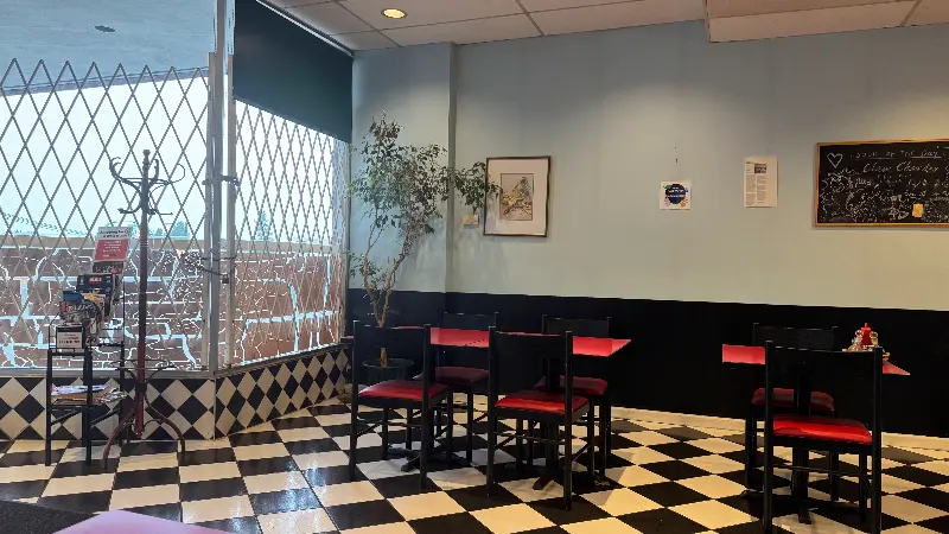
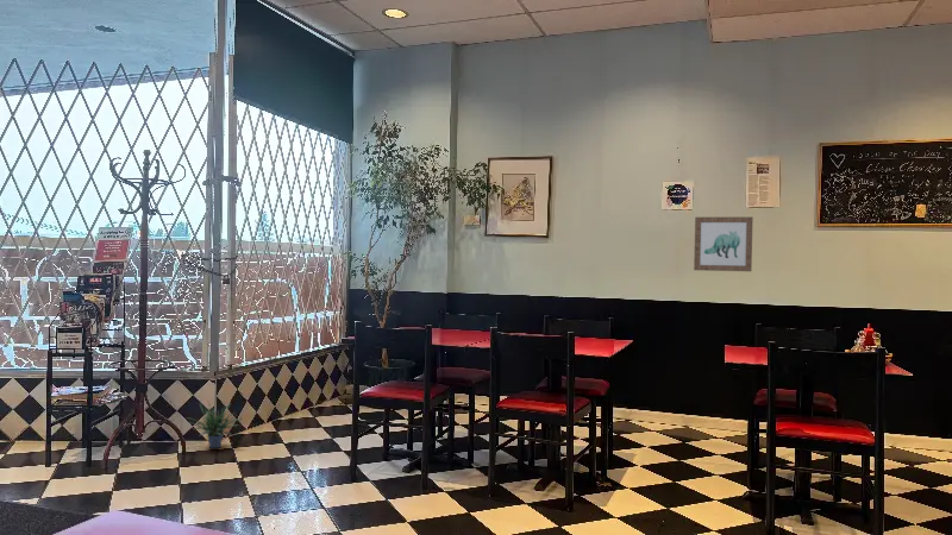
+ wall art [693,216,754,272]
+ potted plant [184,401,244,449]
